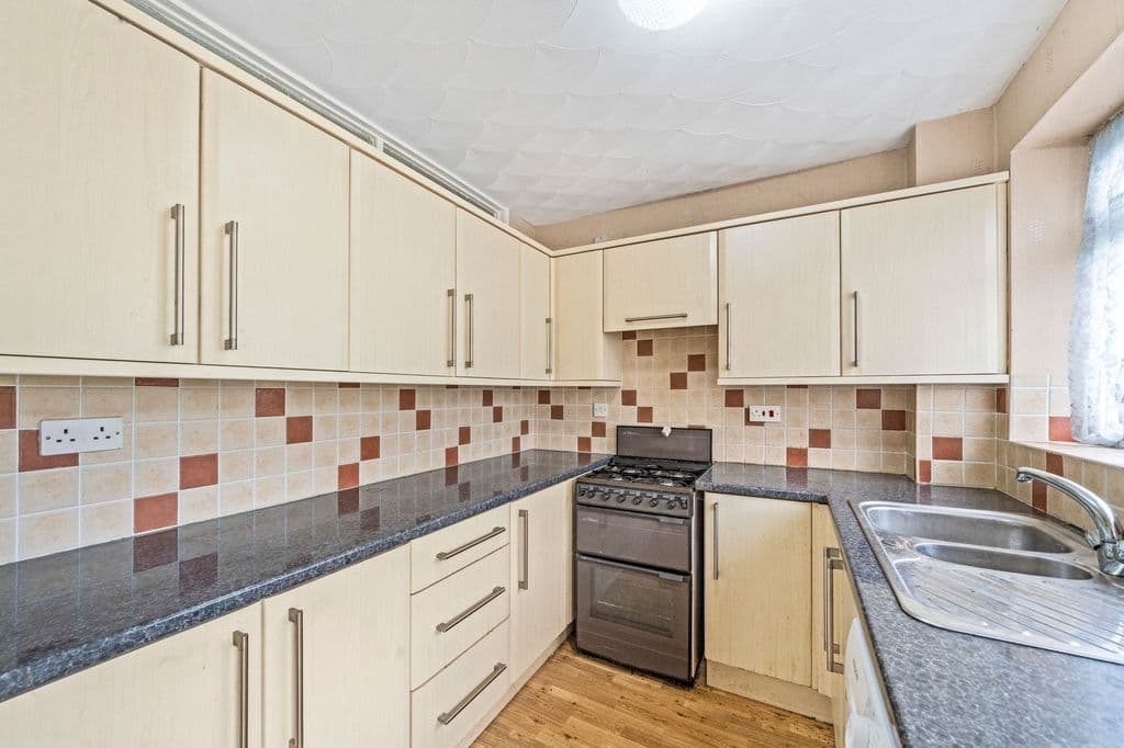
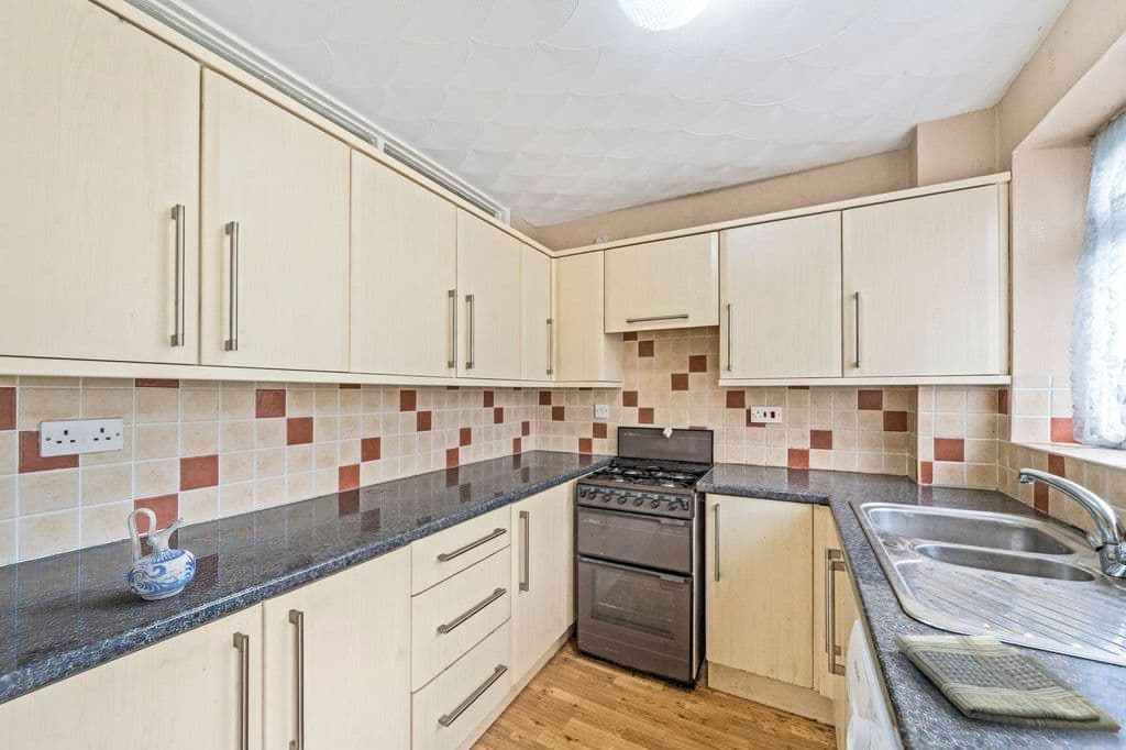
+ dish towel [892,633,1123,735]
+ ceramic pitcher [125,507,197,600]
